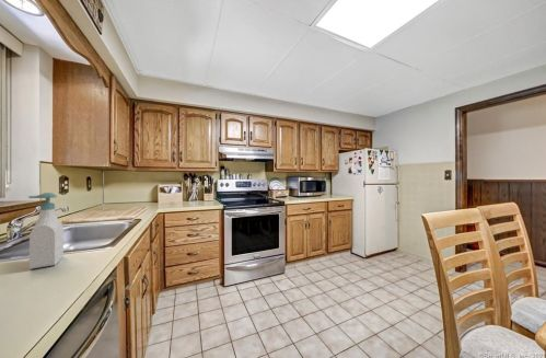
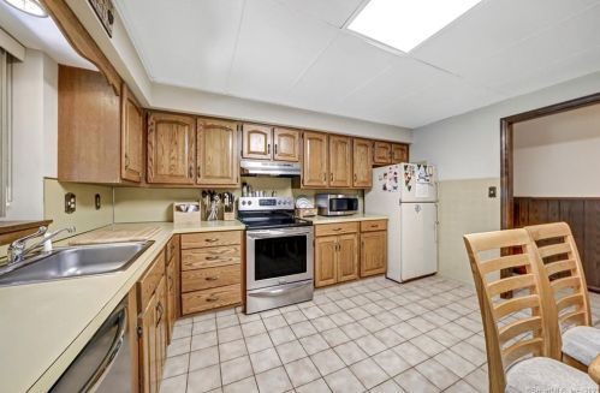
- soap bottle [27,192,65,270]
